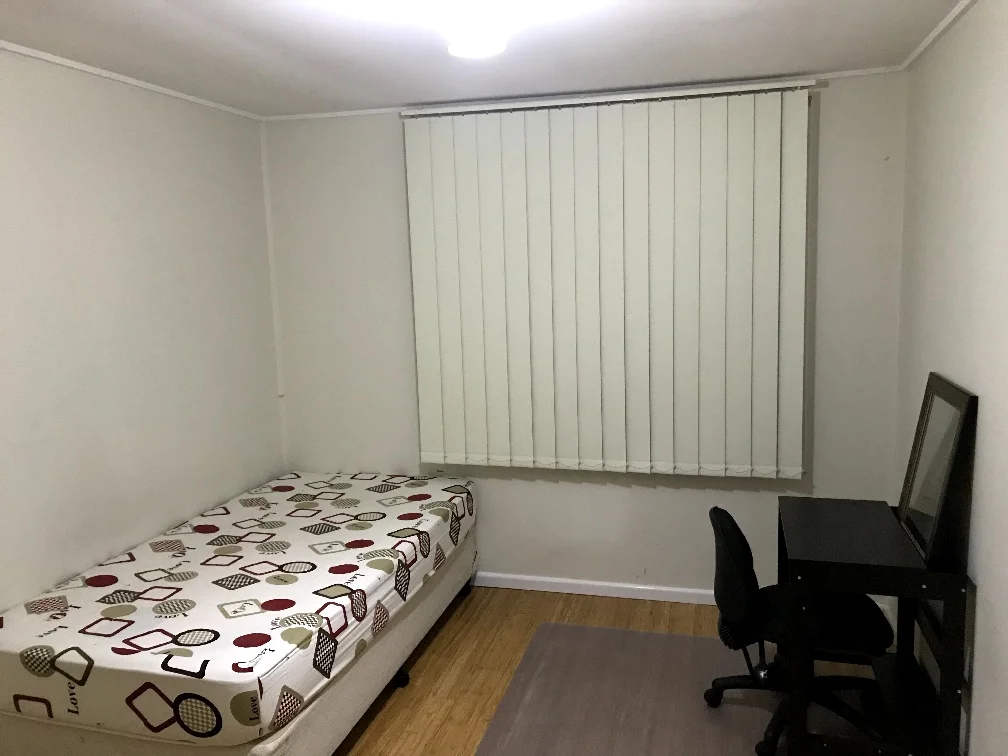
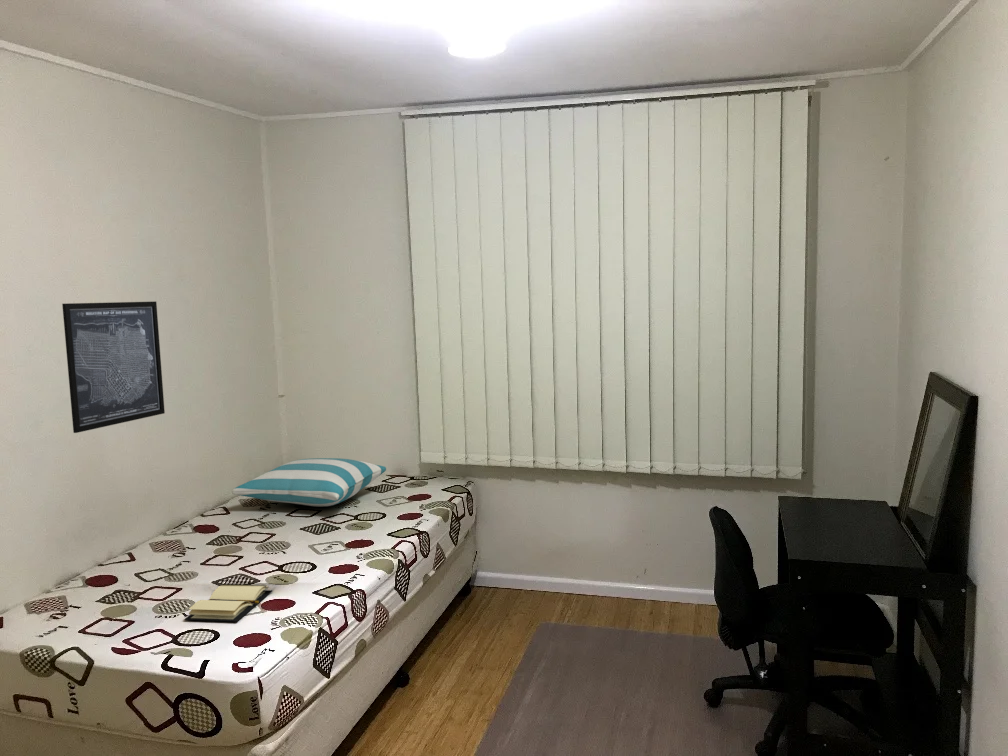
+ pillow [231,457,387,508]
+ book [184,583,273,623]
+ wall art [61,301,166,434]
